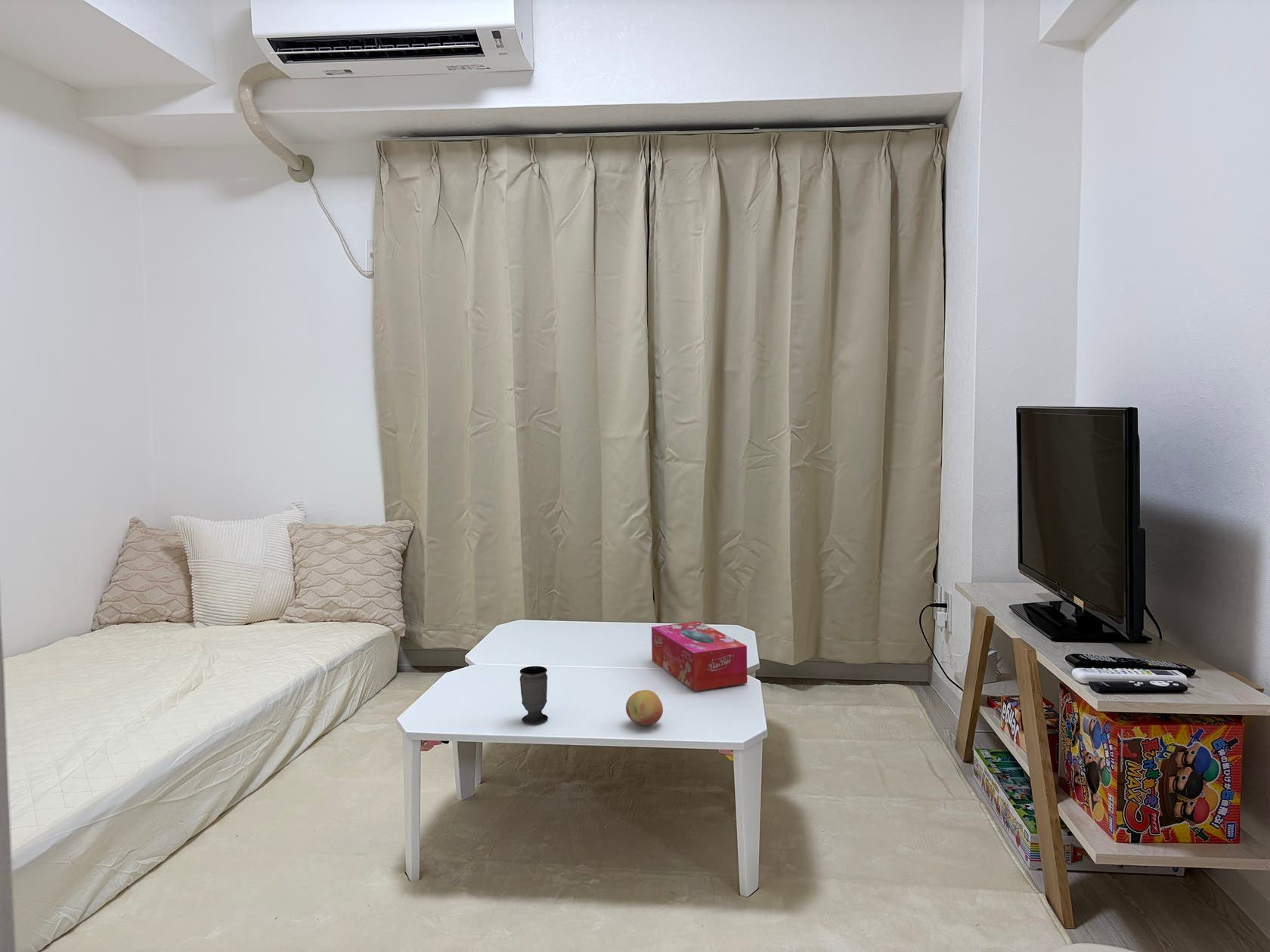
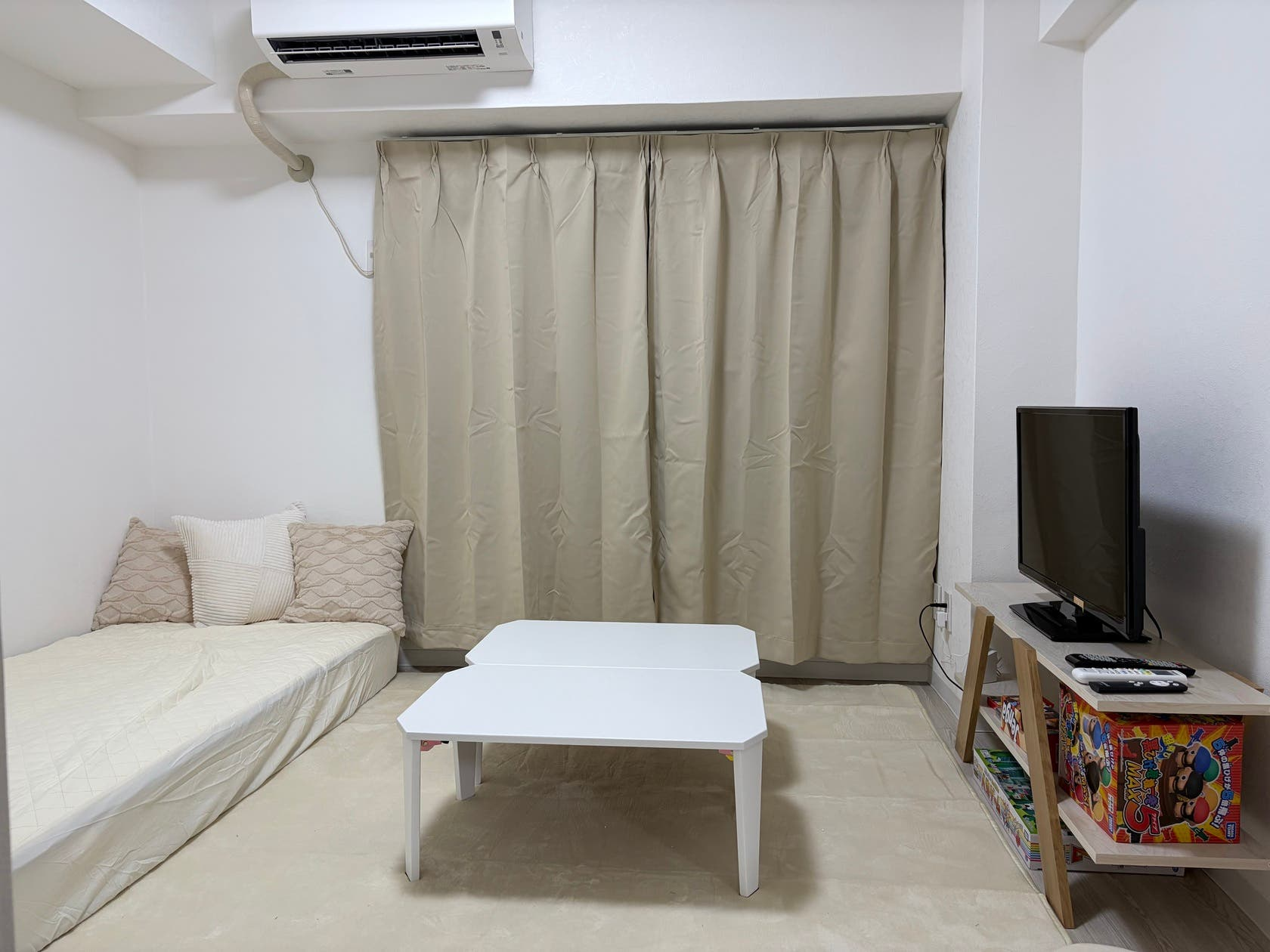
- fruit [625,689,664,726]
- cup [519,666,549,725]
- tissue box [651,620,748,691]
